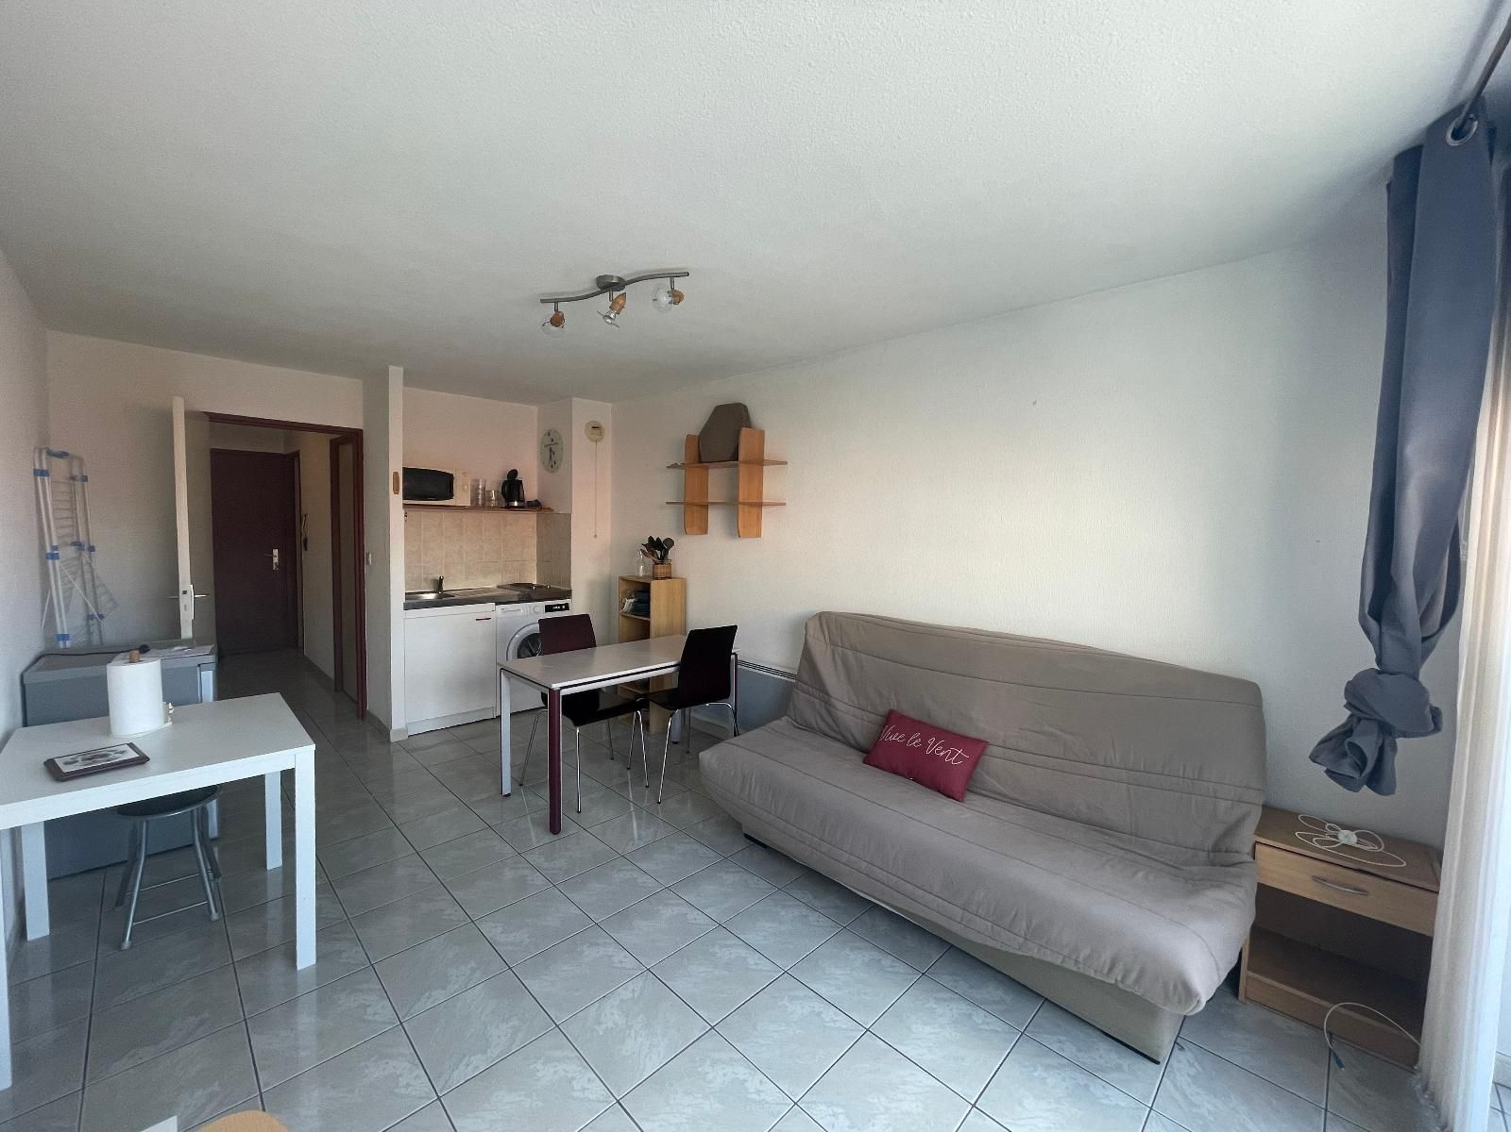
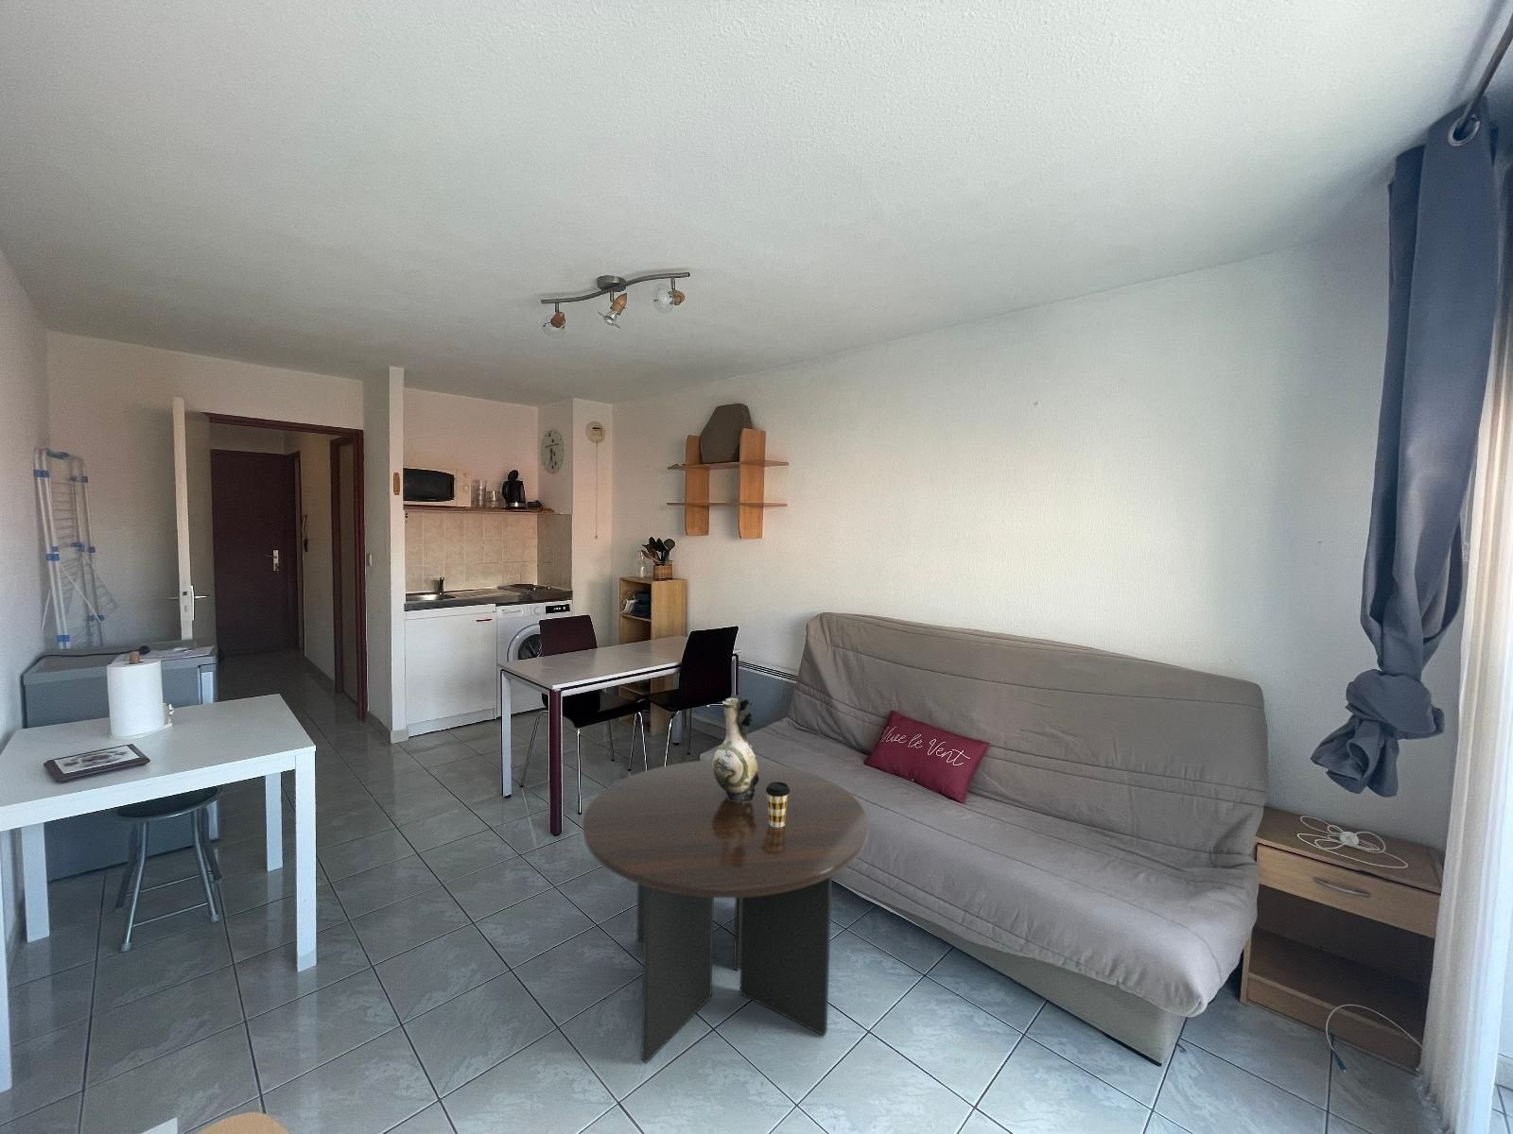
+ coffee cup [765,781,791,828]
+ coffee table [581,760,868,1064]
+ decorative vase [712,693,759,804]
